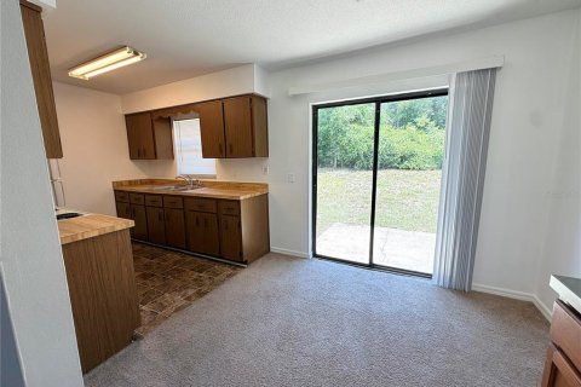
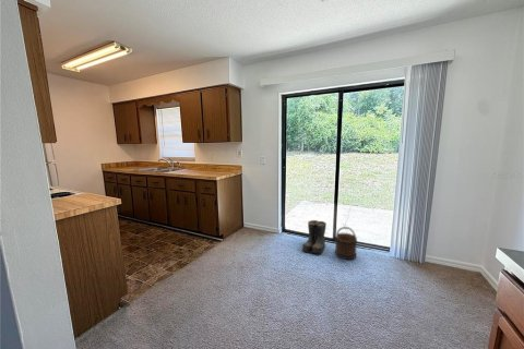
+ boots [301,219,327,255]
+ bucket [334,226,358,261]
